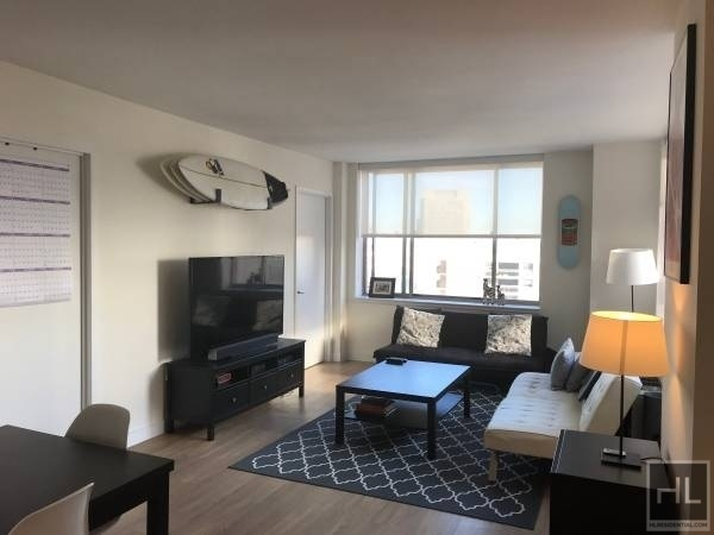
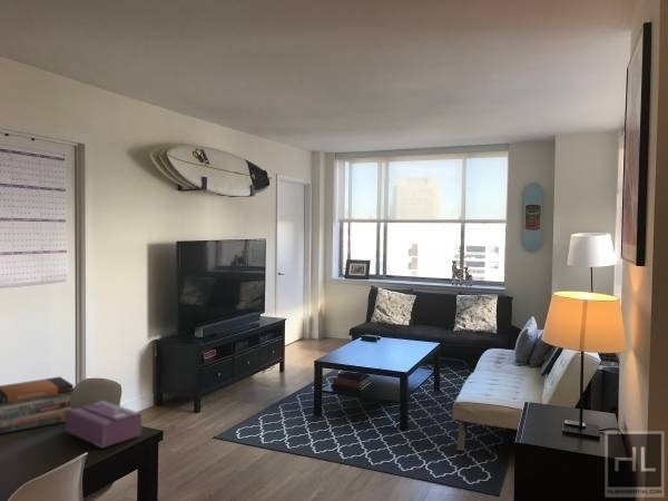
+ book stack [0,375,75,435]
+ tissue box [65,400,143,449]
